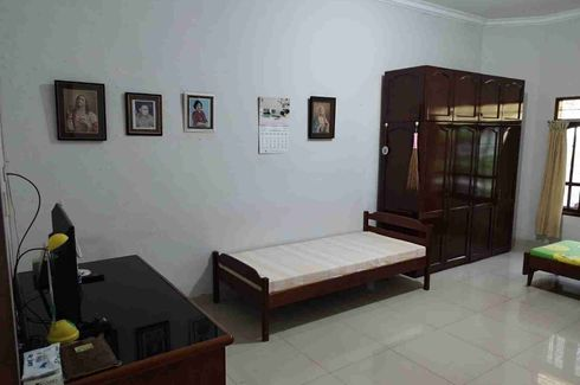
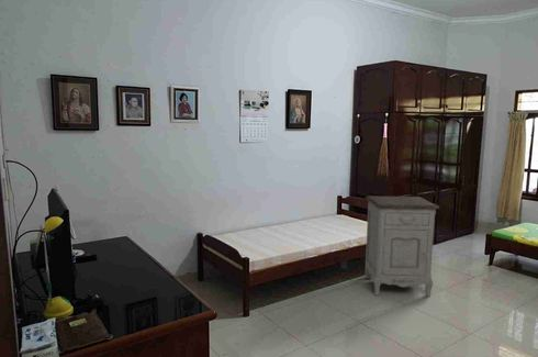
+ nightstand [363,196,440,298]
